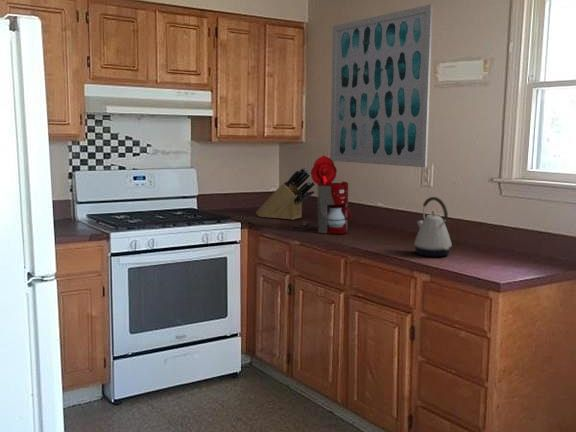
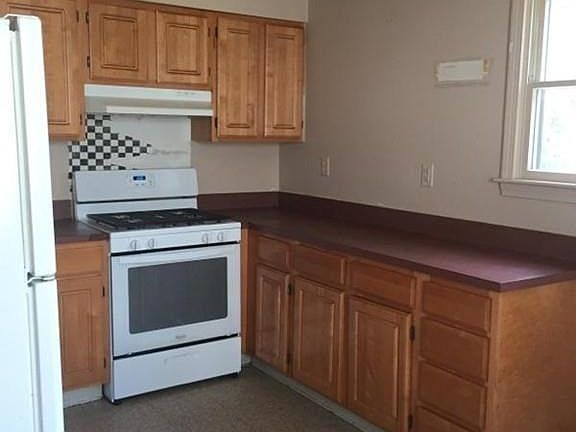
- coffee maker [289,154,352,235]
- kettle [413,196,453,258]
- wall art [330,3,434,168]
- knife block [255,166,316,221]
